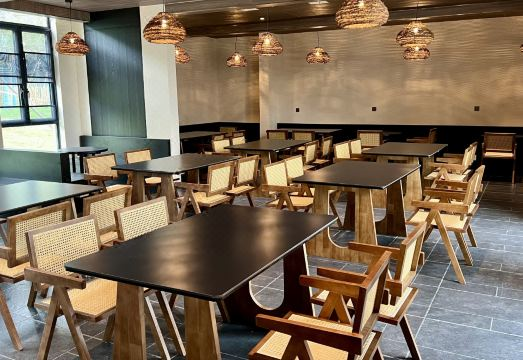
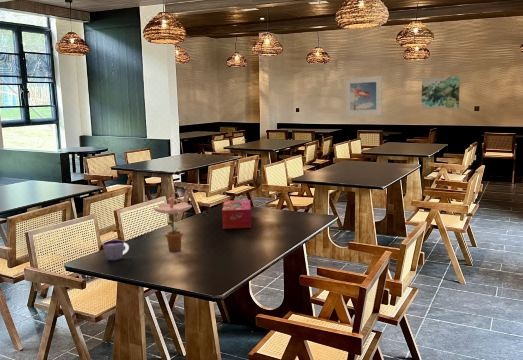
+ tissue box [221,199,252,230]
+ wall art [421,76,461,110]
+ cup [102,239,130,261]
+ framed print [344,75,383,117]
+ flower [152,186,193,253]
